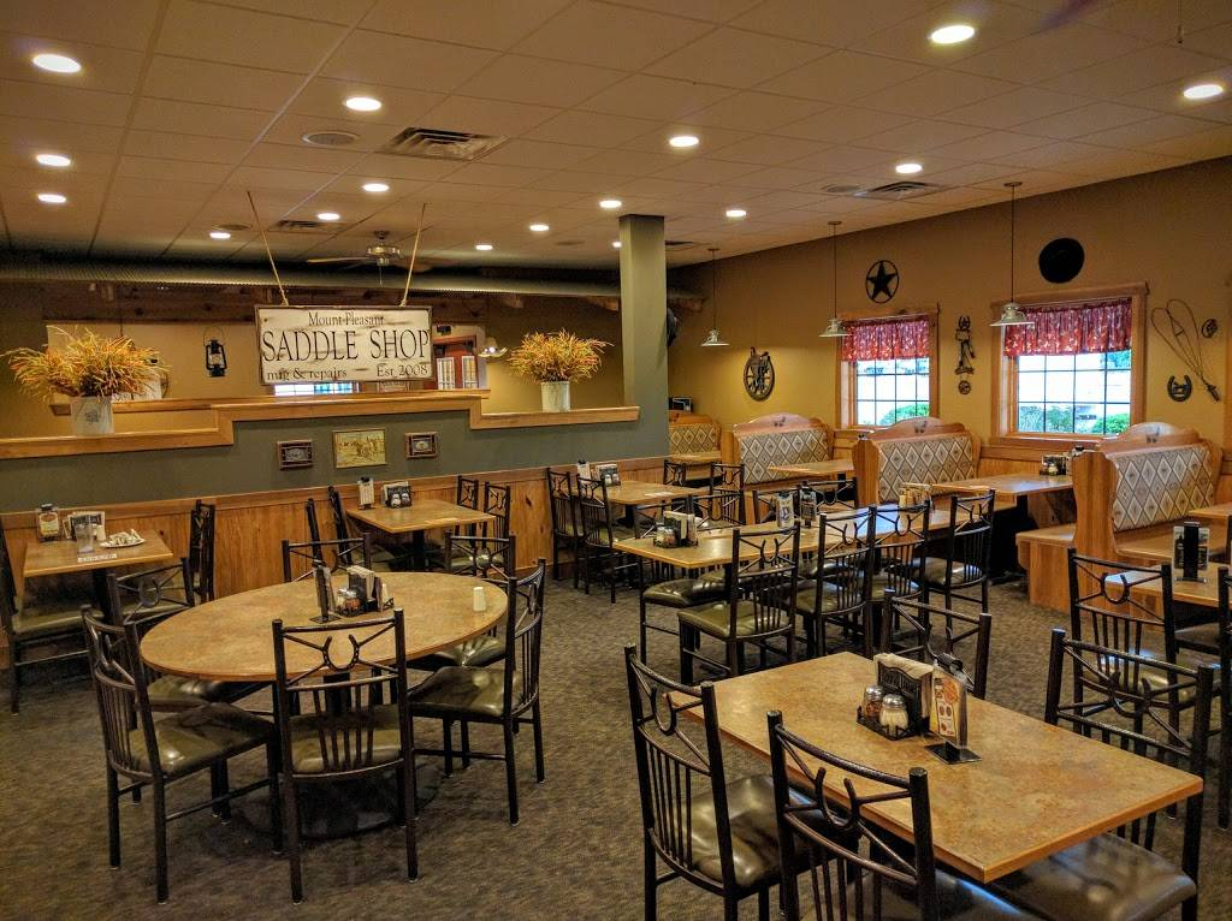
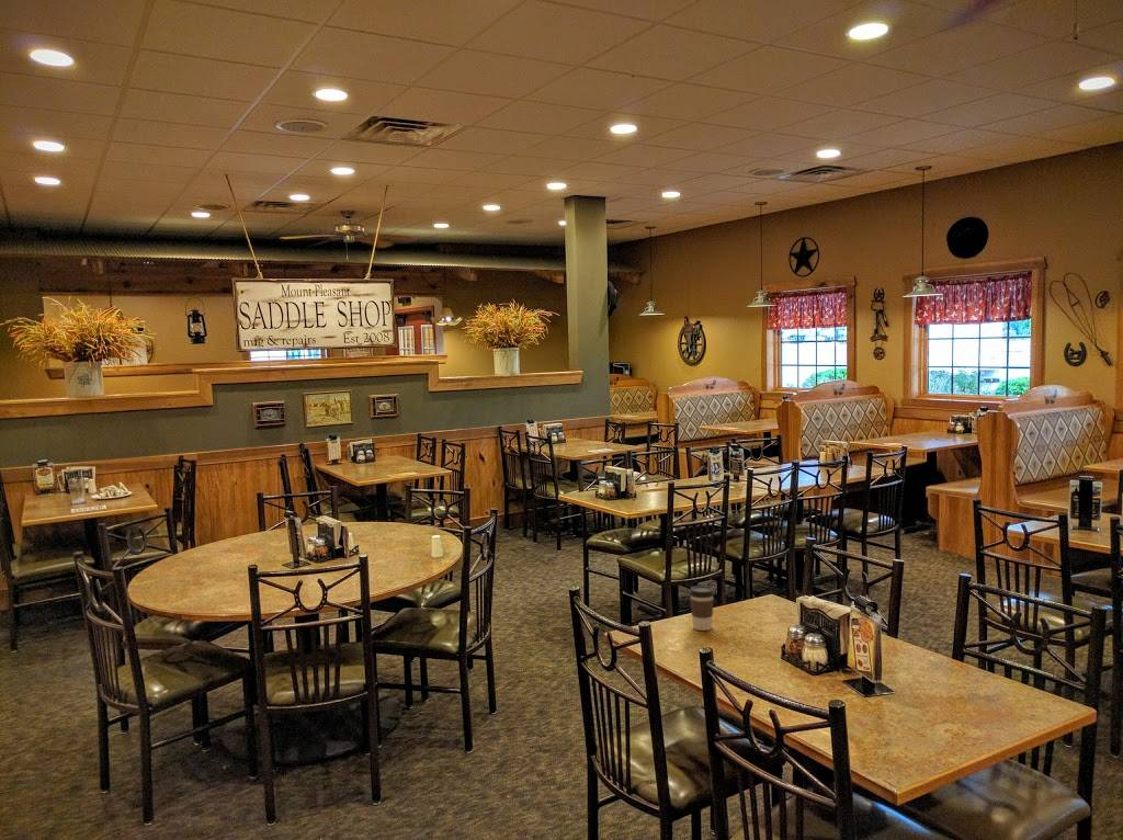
+ coffee cup [689,584,715,632]
